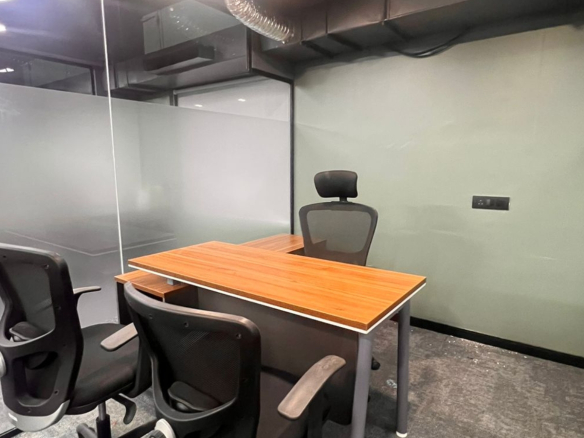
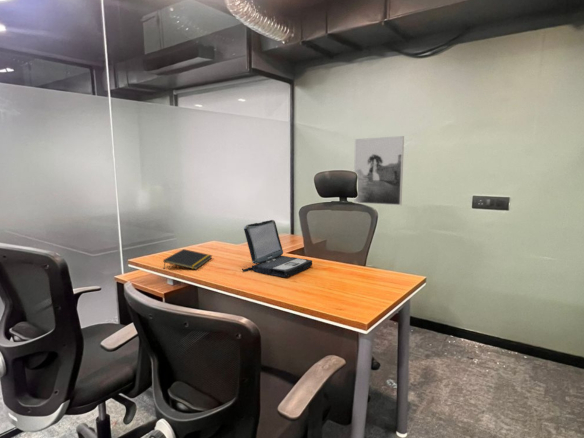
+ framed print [353,135,405,206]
+ laptop [241,219,313,278]
+ notepad [162,248,213,270]
